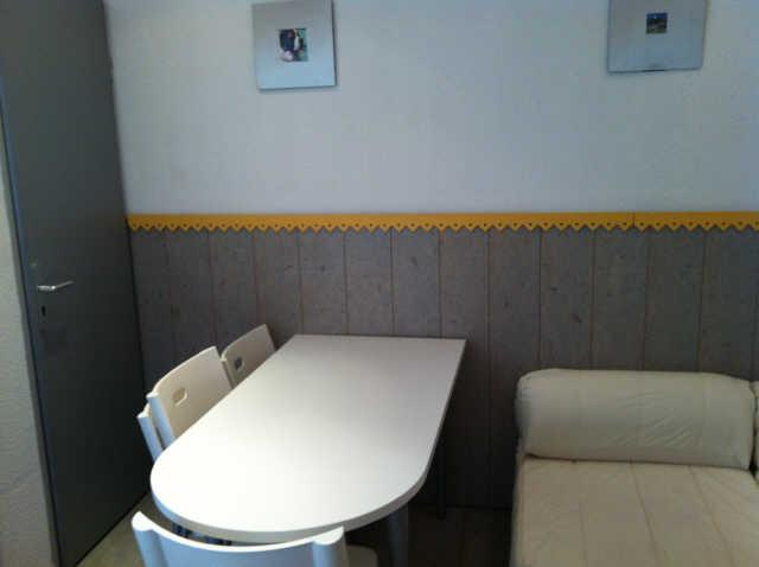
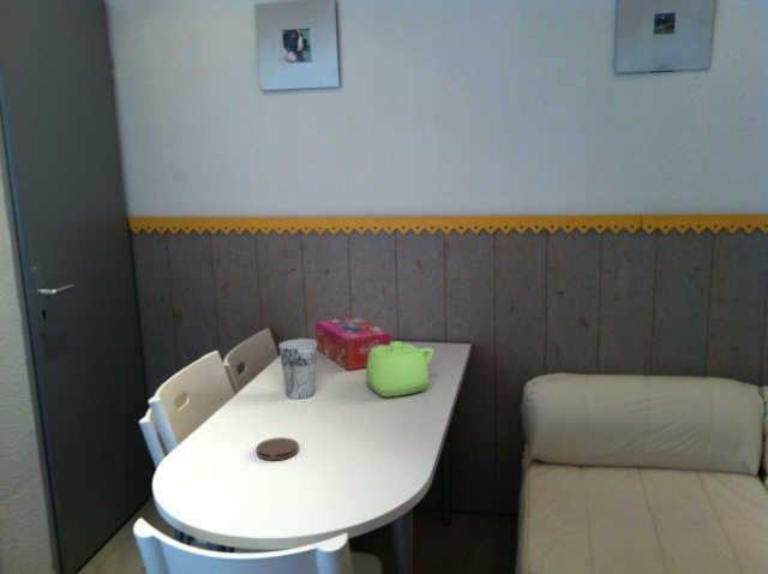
+ tissue box [313,316,392,371]
+ cup [277,337,318,400]
+ teapot [365,340,436,397]
+ coaster [256,436,300,461]
